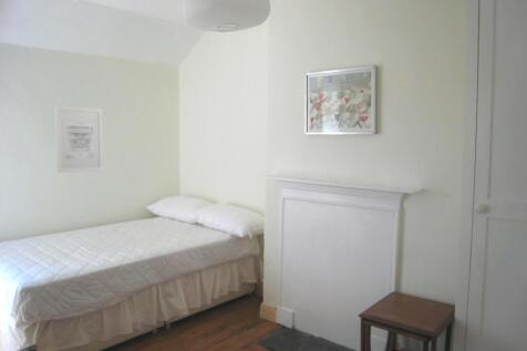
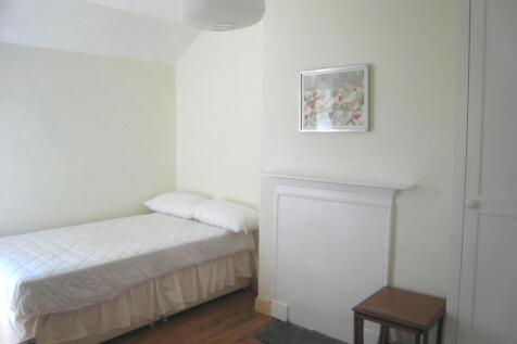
- wall art [54,104,104,174]
